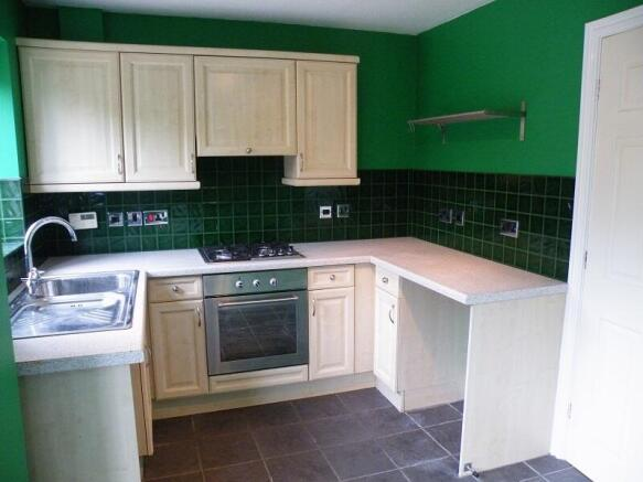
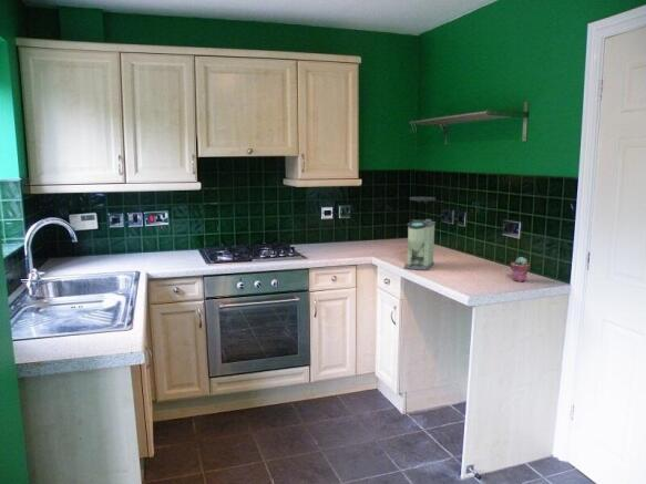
+ potted succulent [510,256,531,282]
+ coffee grinder [403,196,437,271]
